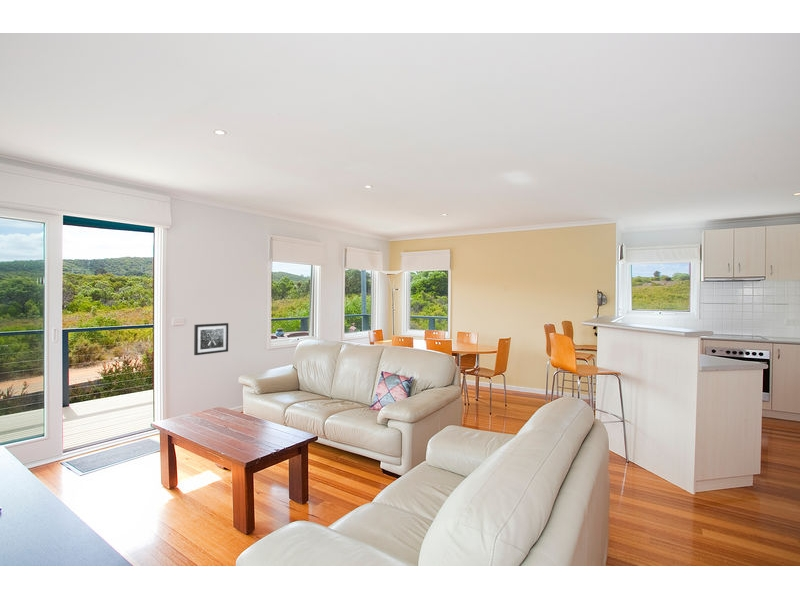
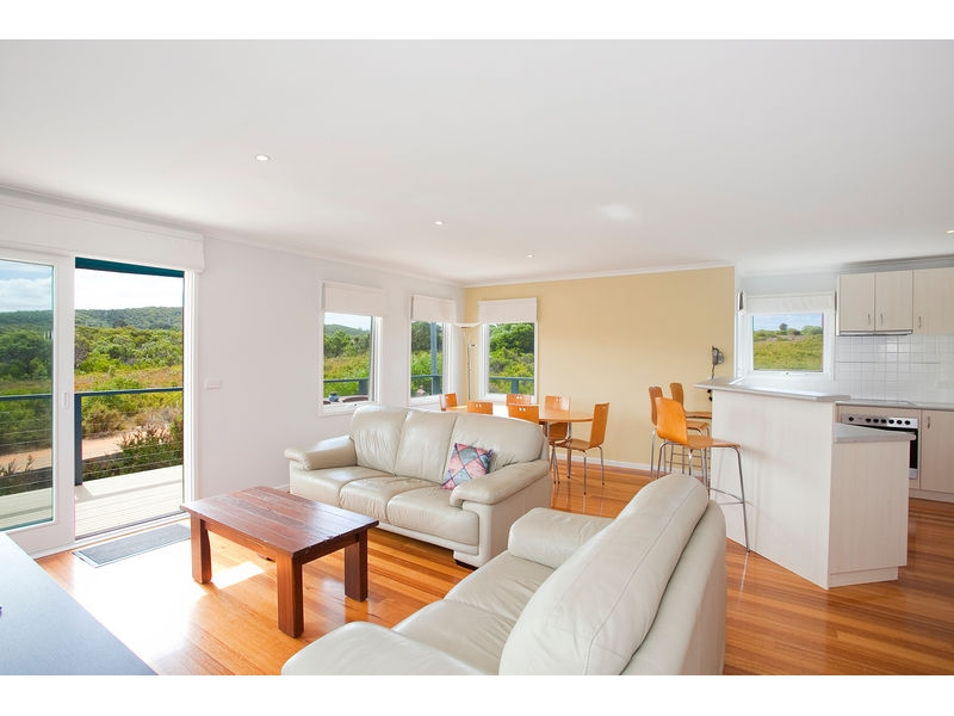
- wall art [193,322,229,356]
